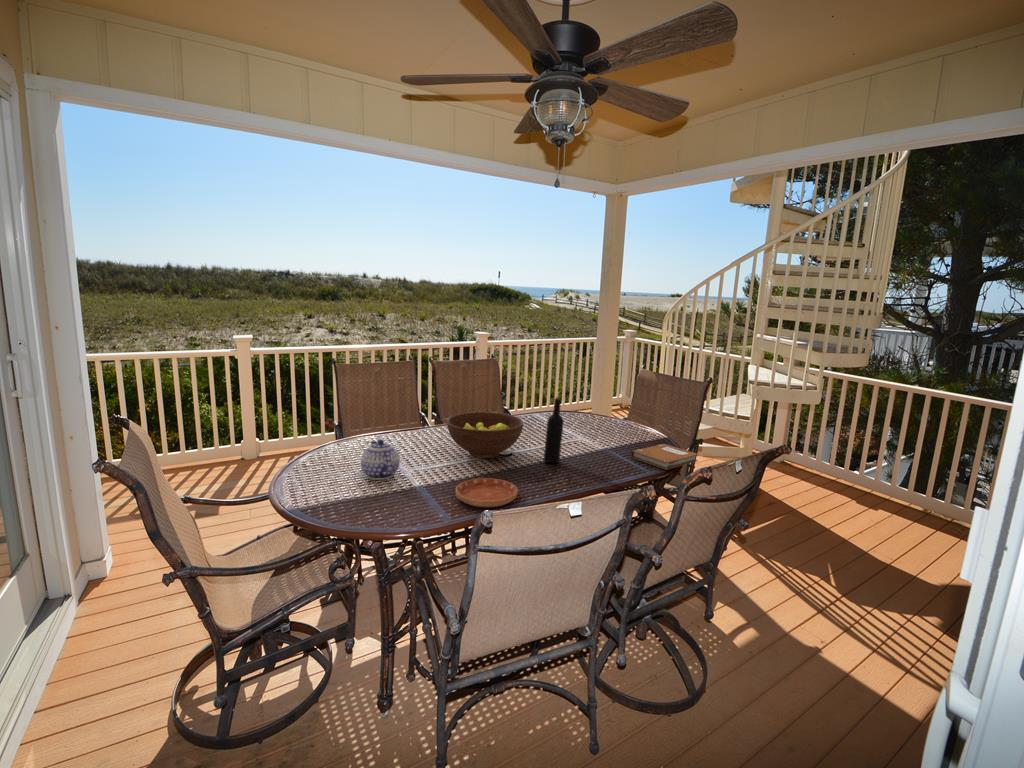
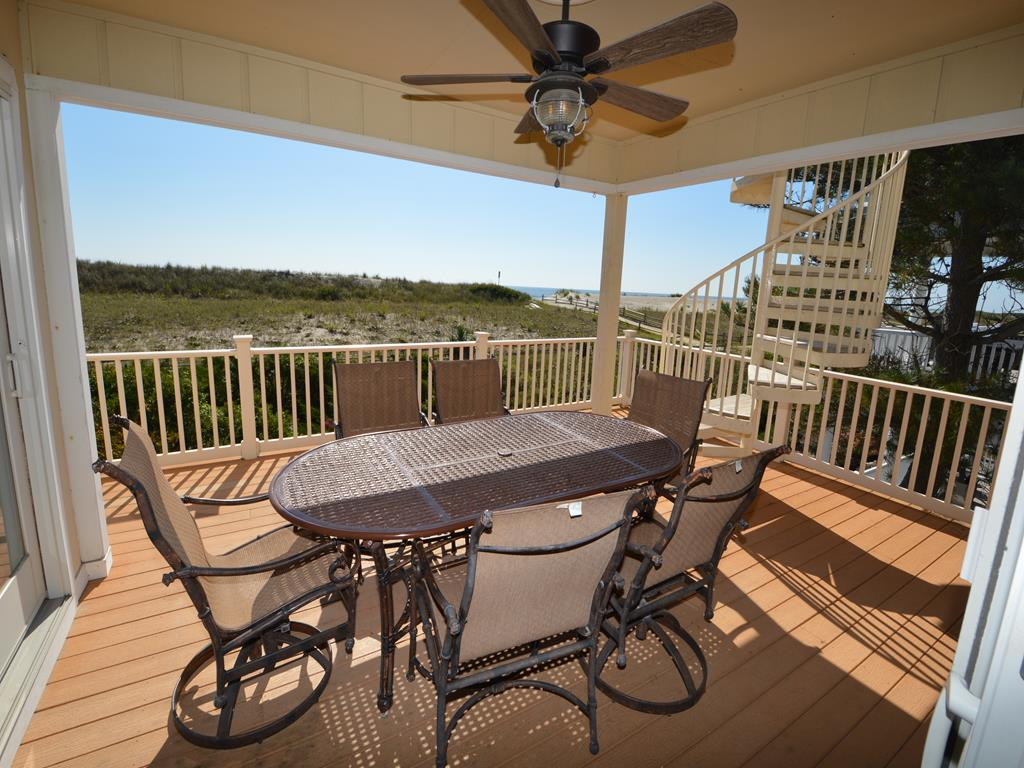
- wine bottle [543,396,565,464]
- teapot [360,438,401,481]
- notebook [630,443,699,471]
- fruit bowl [446,411,524,459]
- saucer [455,477,519,508]
